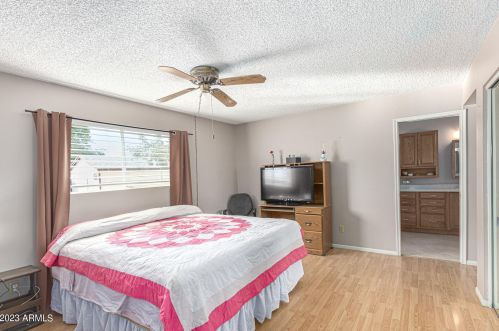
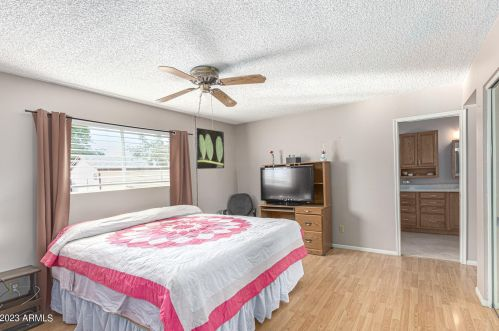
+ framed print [195,127,225,170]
